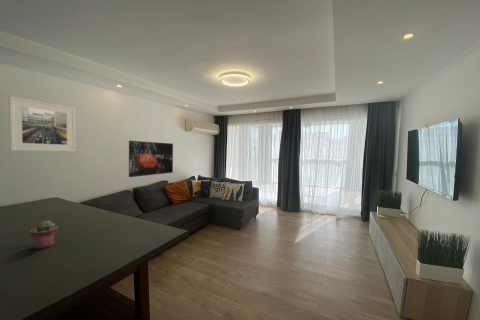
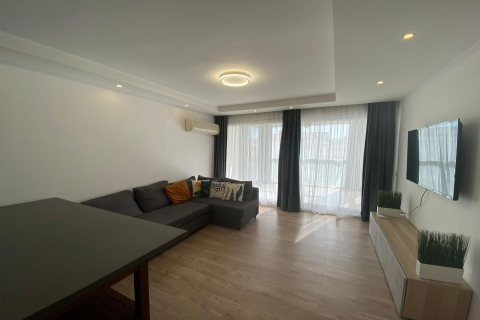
- potted succulent [29,220,59,250]
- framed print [8,95,76,152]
- wall art [128,140,174,178]
